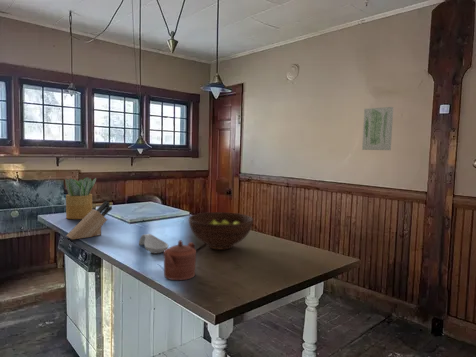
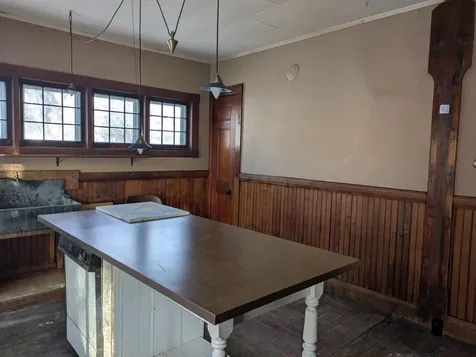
- knife block [65,200,113,240]
- wall art [361,106,394,151]
- spoon rest [138,233,169,255]
- fruit bowl [188,211,254,251]
- potted plant [64,176,97,220]
- teapot [163,239,197,281]
